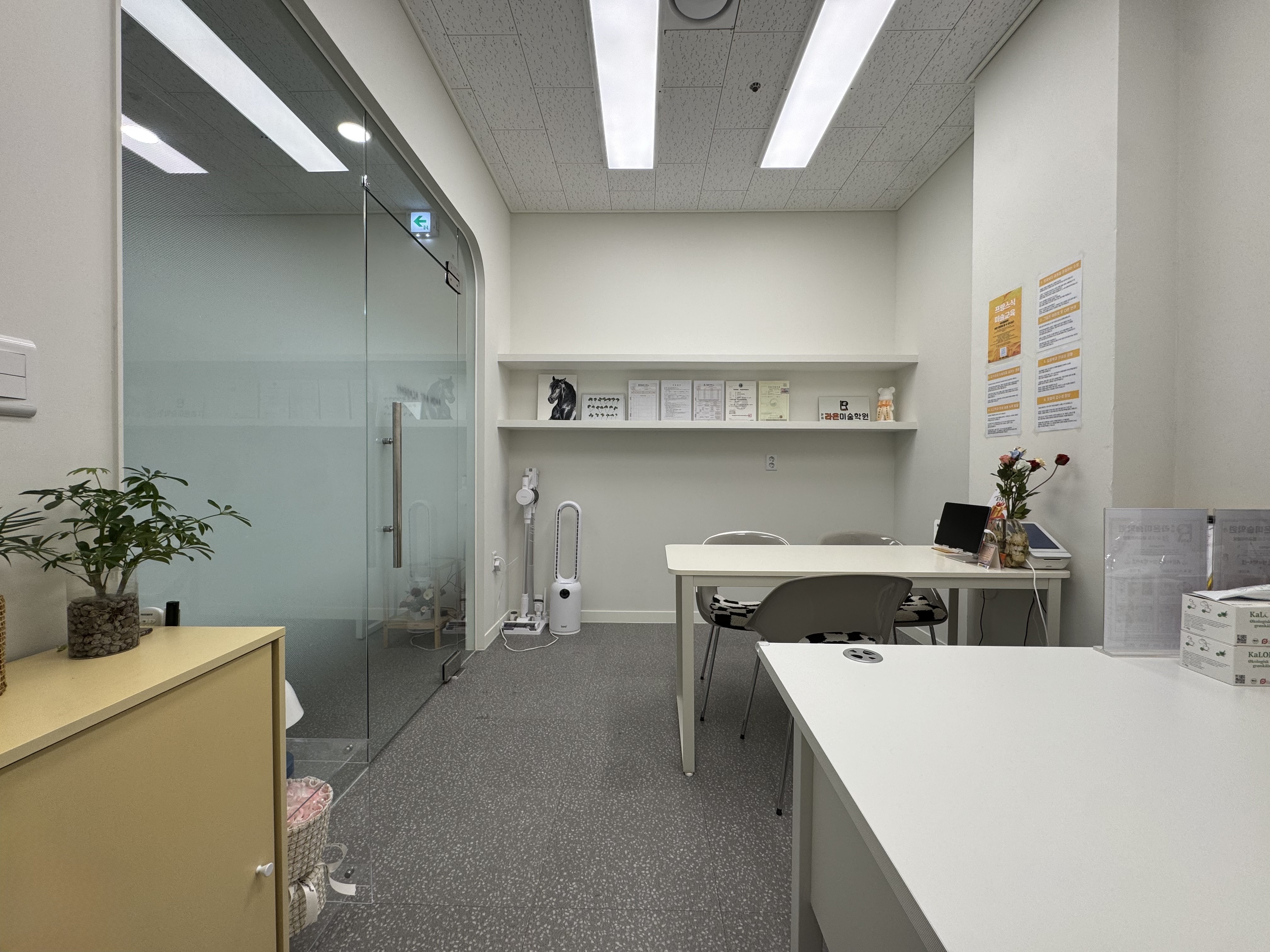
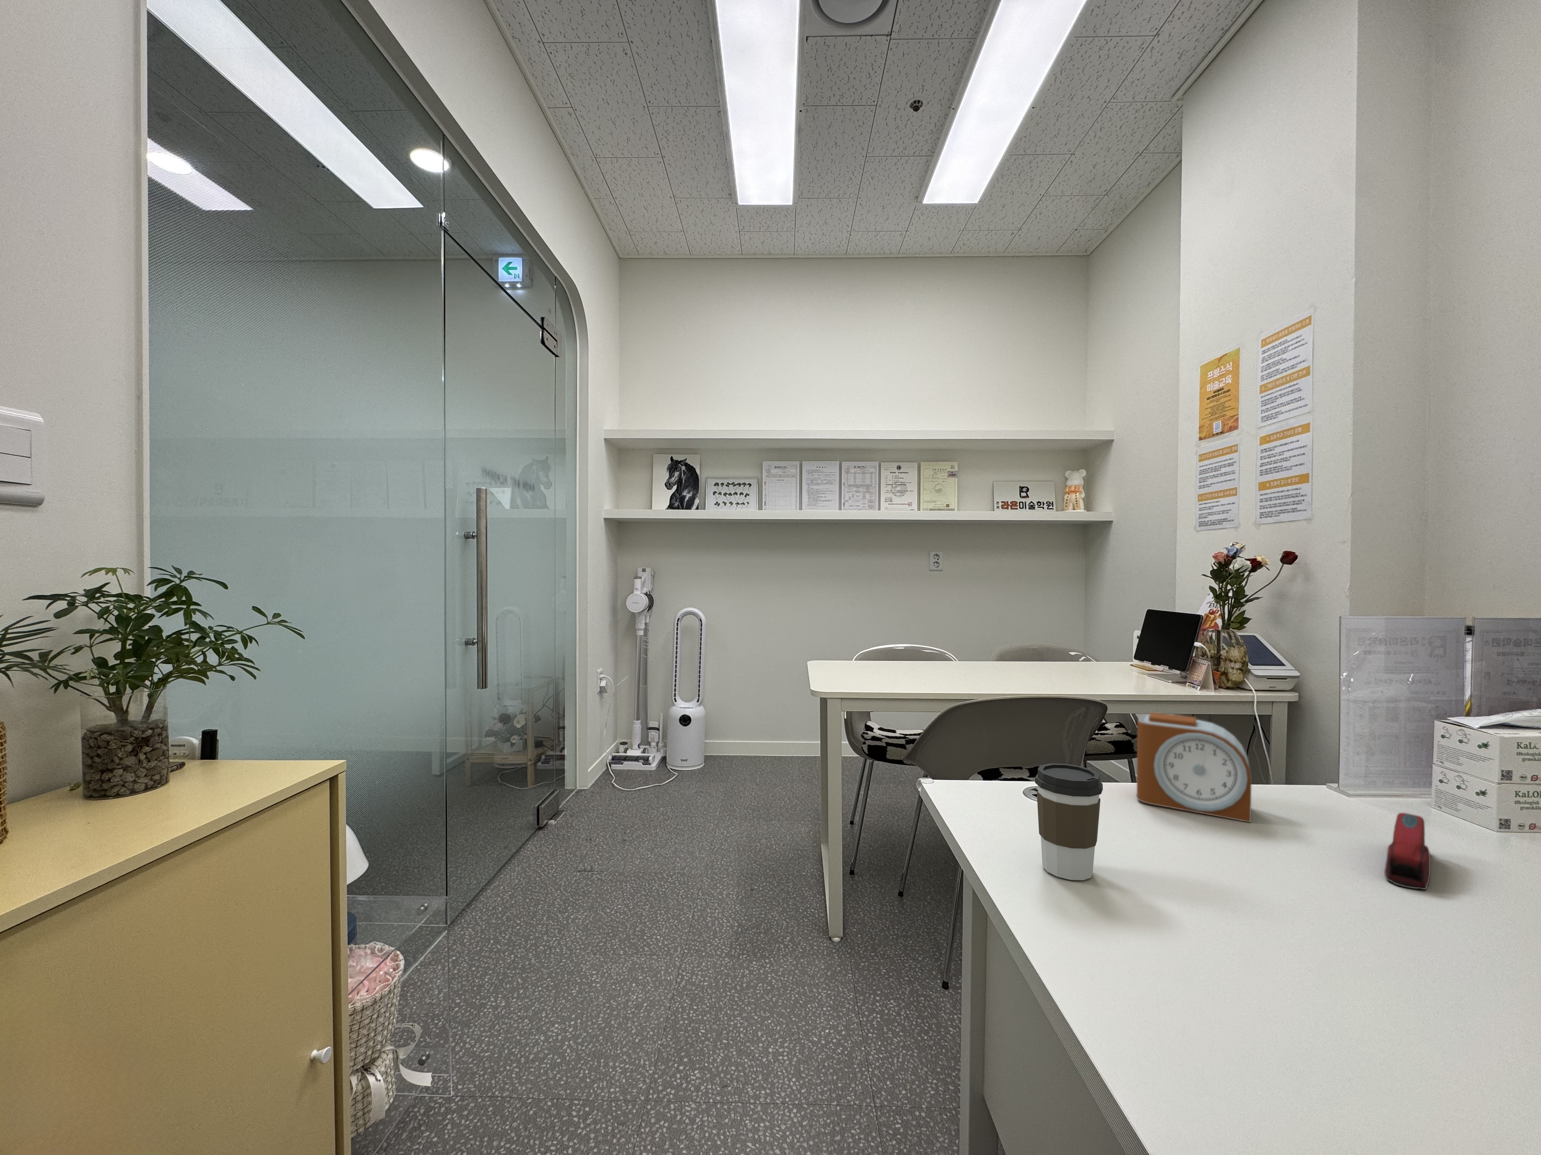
+ coffee cup [1035,763,1103,881]
+ stapler [1384,813,1432,891]
+ alarm clock [1136,712,1252,823]
